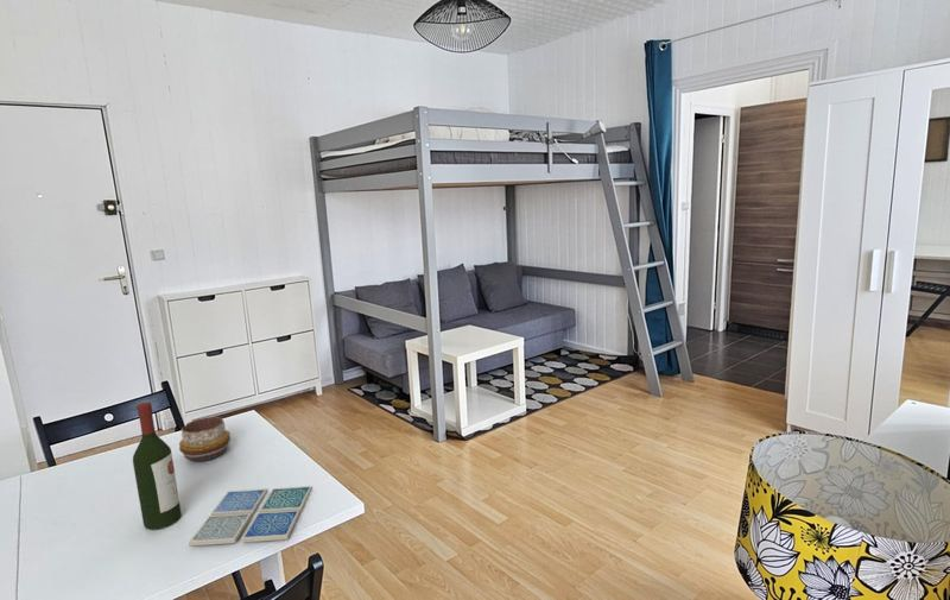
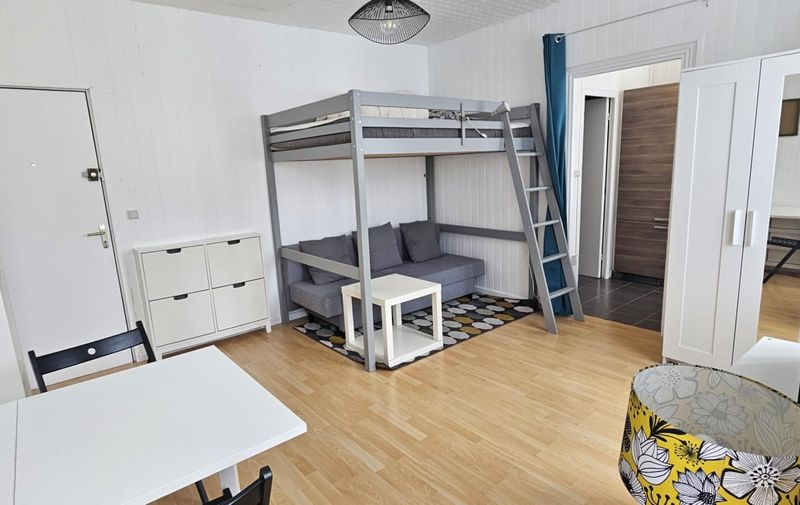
- drink coaster [188,485,314,547]
- wine bottle [132,400,183,531]
- decorative bowl [178,416,232,462]
